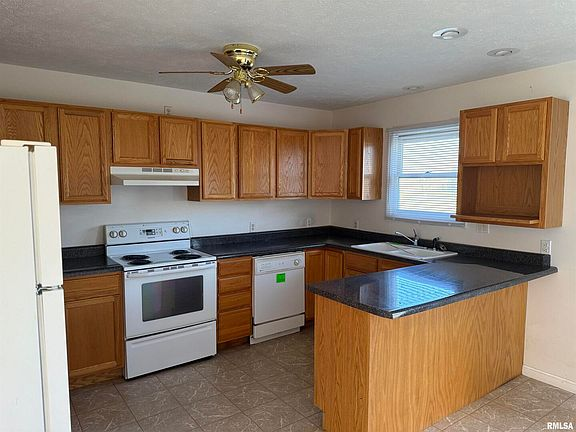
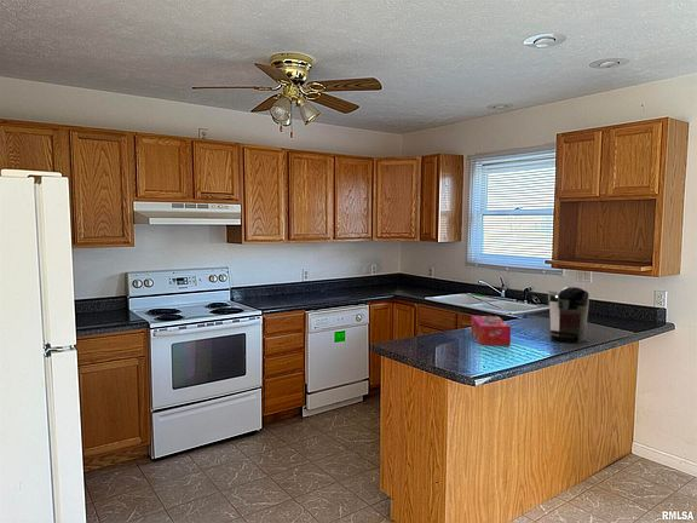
+ coffee maker [547,286,591,344]
+ tissue box [470,315,512,346]
